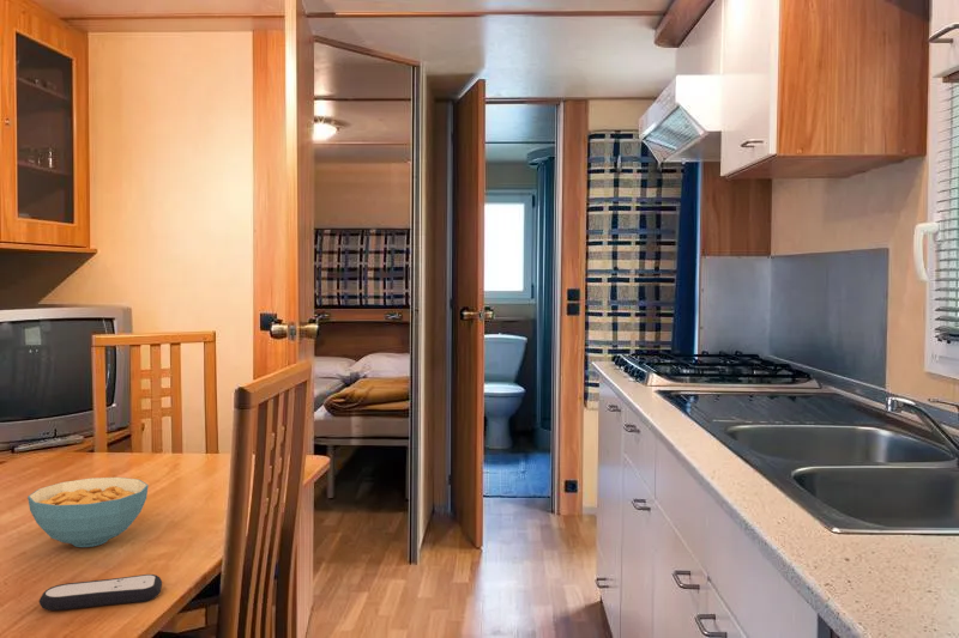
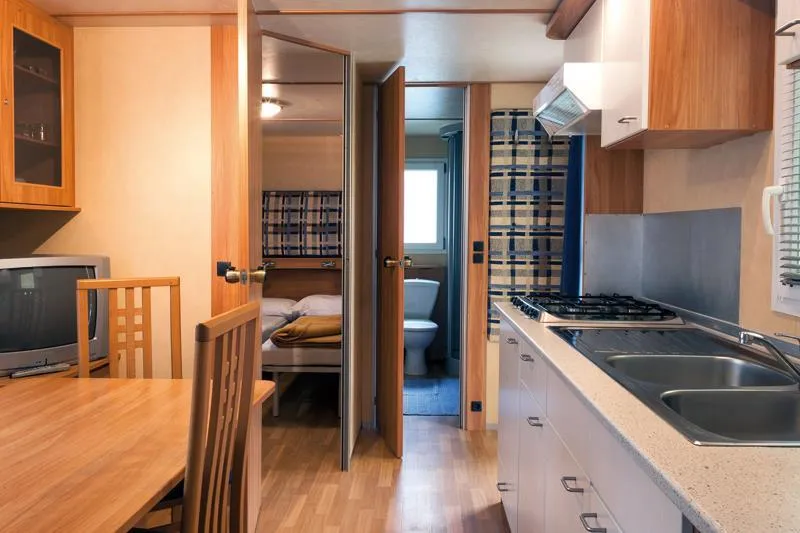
- remote control [38,573,163,612]
- cereal bowl [26,476,150,548]
